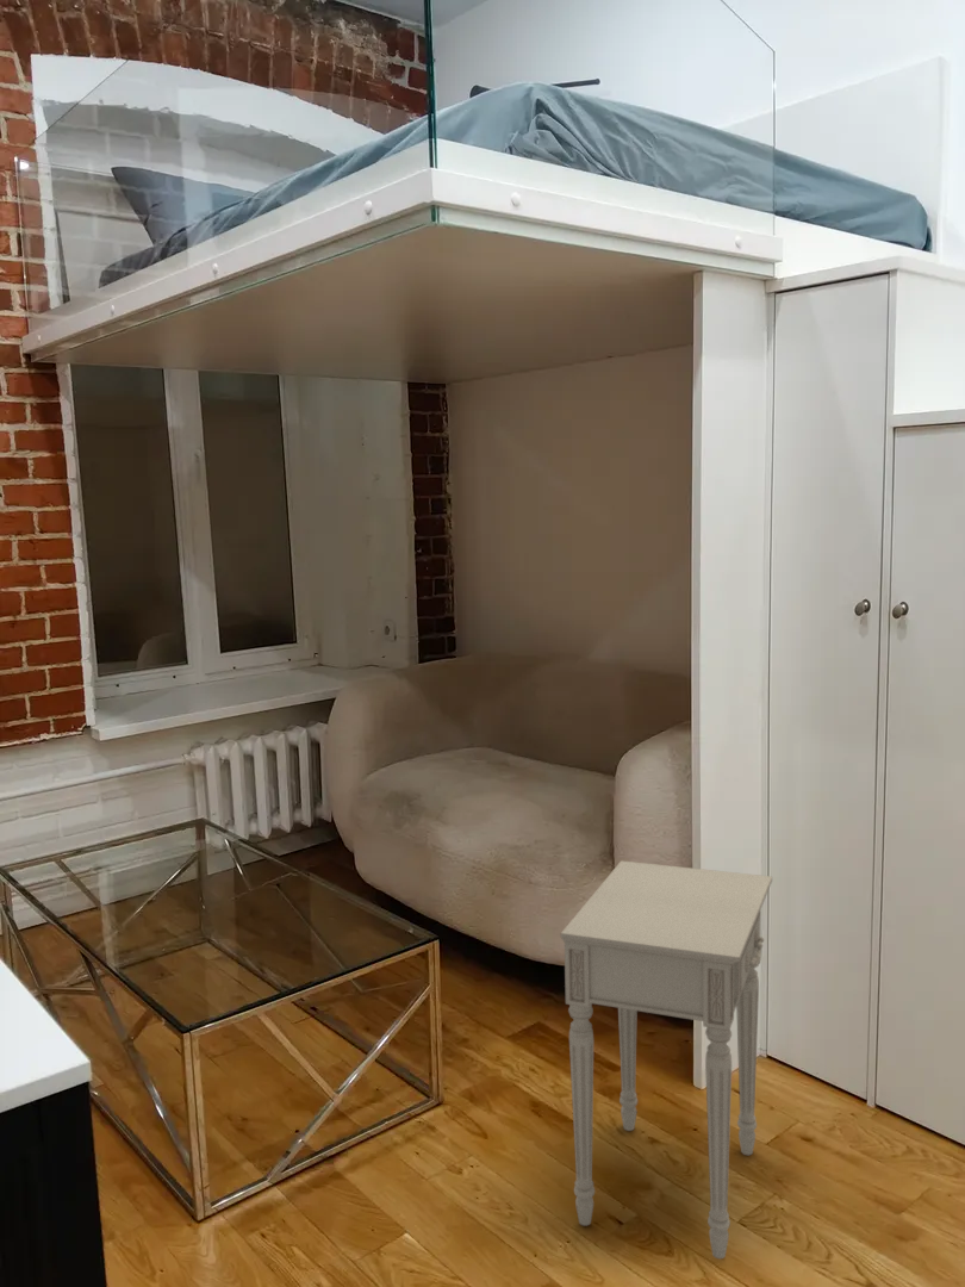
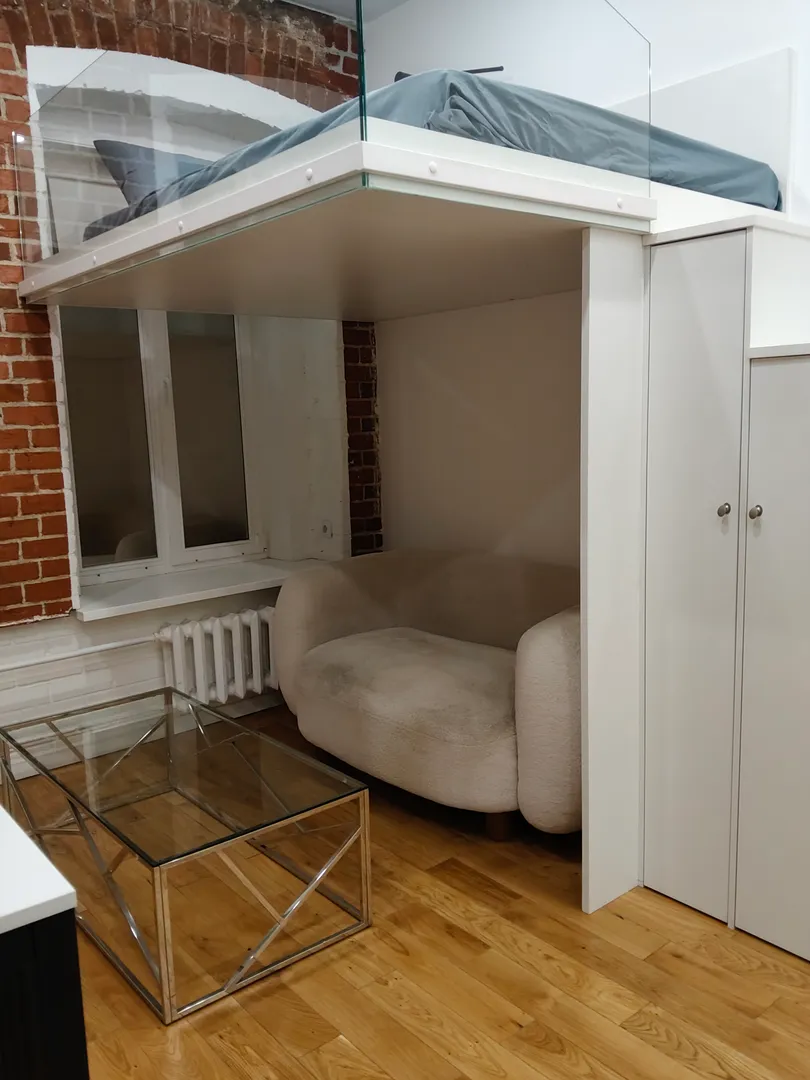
- nightstand [560,859,773,1260]
